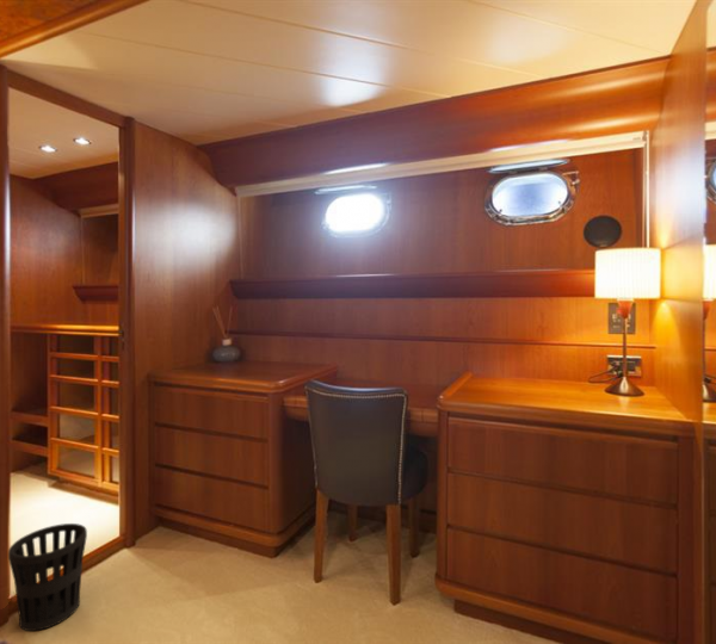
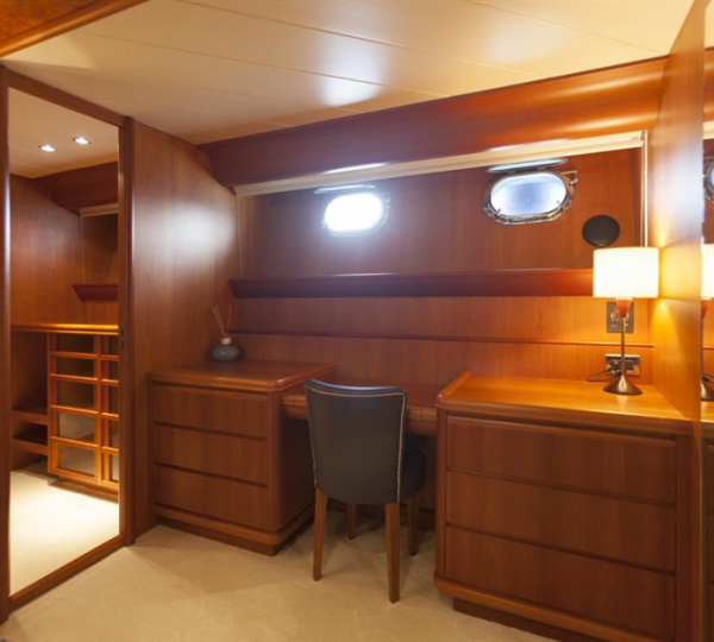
- wastebasket [7,522,88,632]
